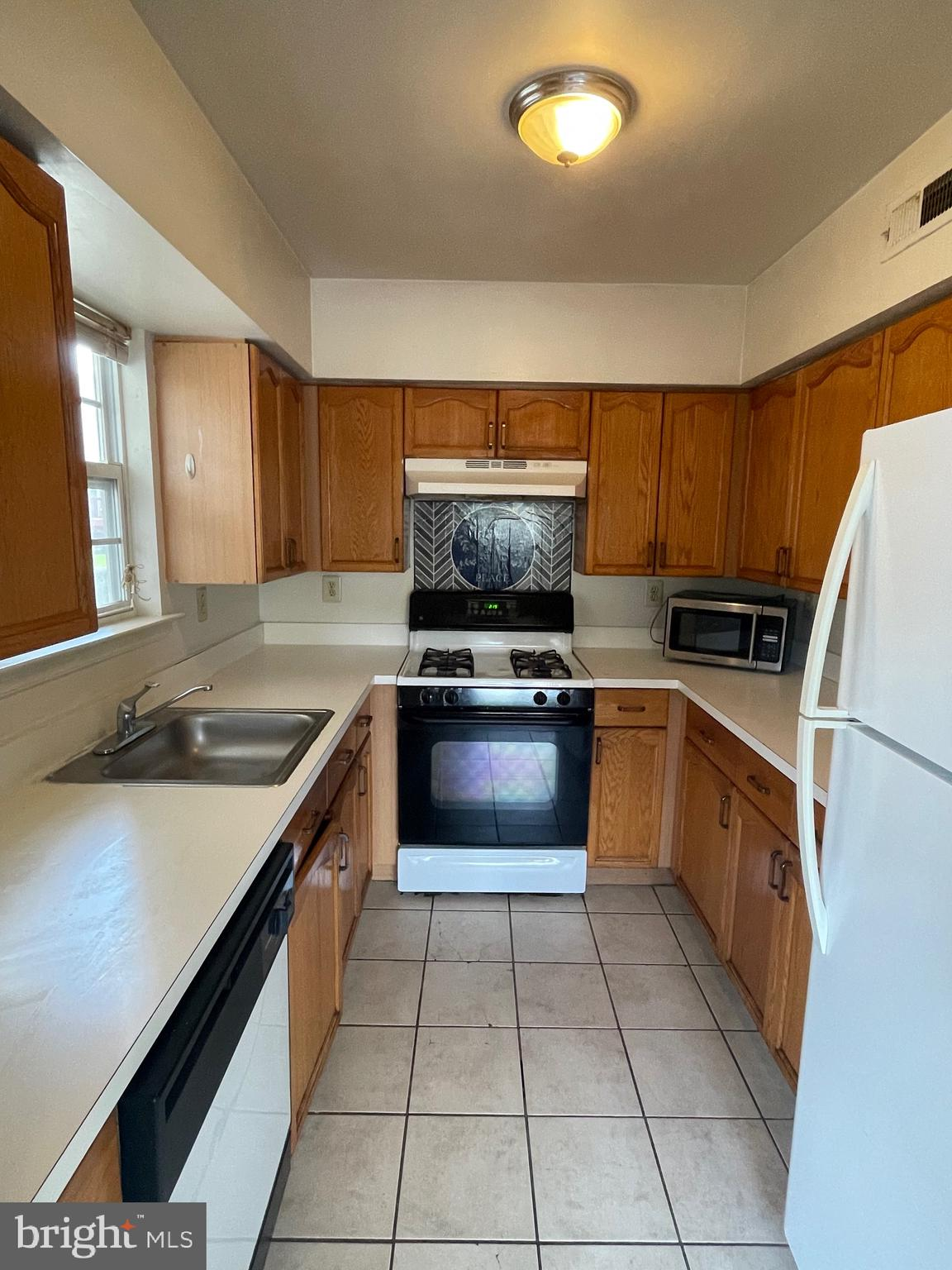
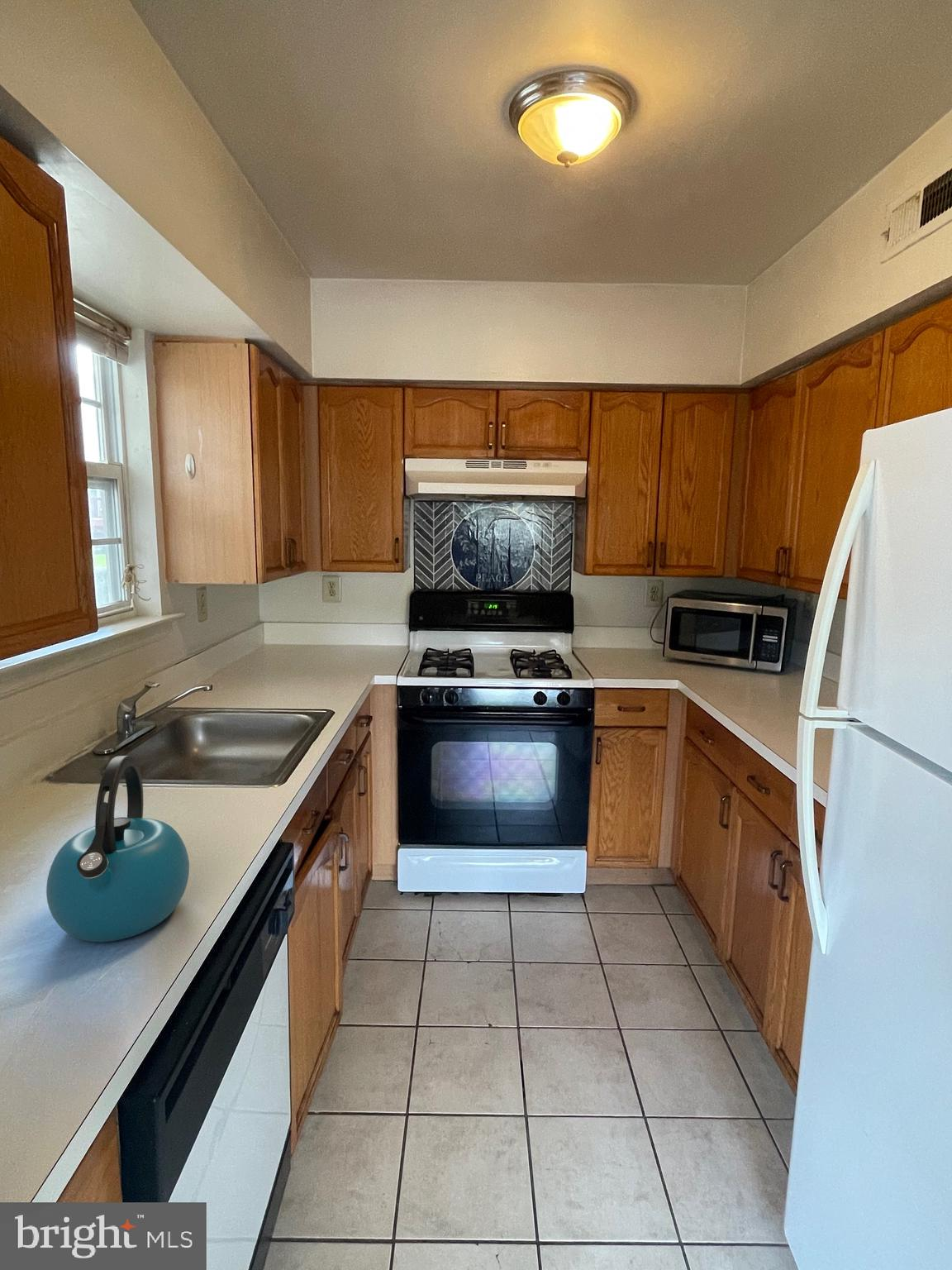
+ kettle [45,755,190,943]
